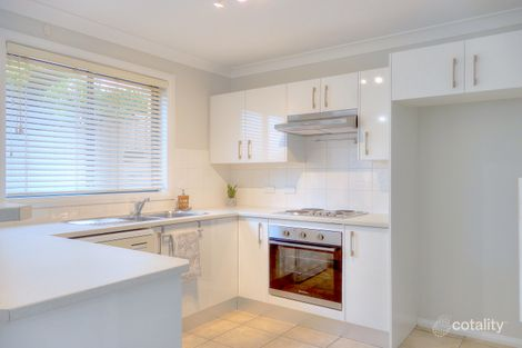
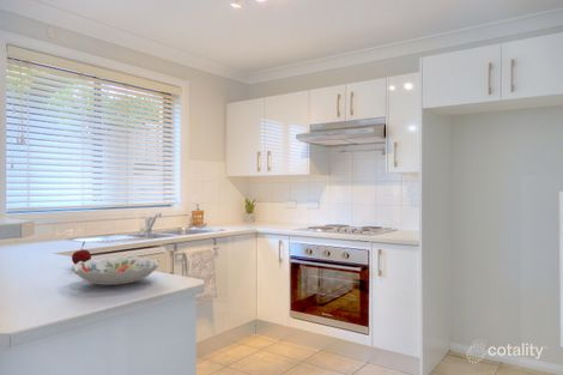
+ decorative bowl [71,255,159,286]
+ fruit [71,240,92,265]
